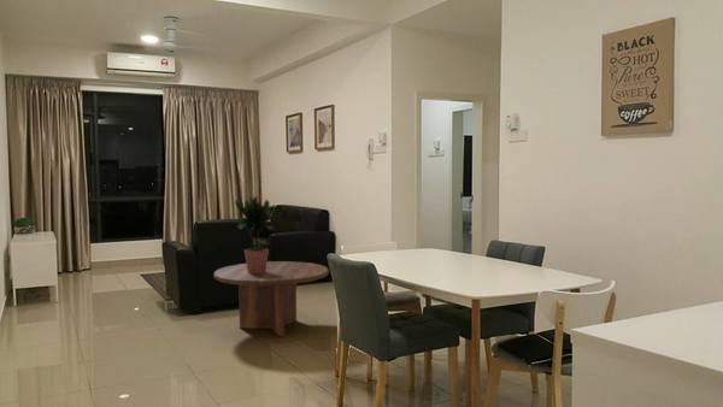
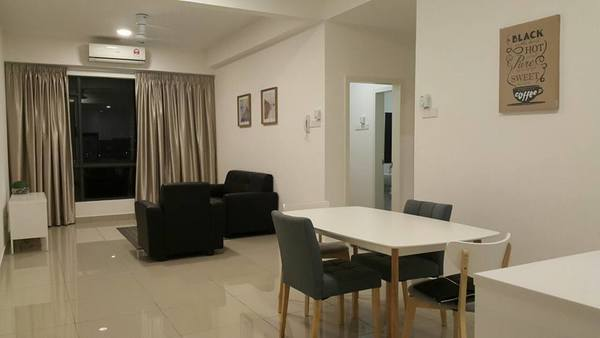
- coffee table [212,260,330,338]
- potted plant [233,194,283,273]
